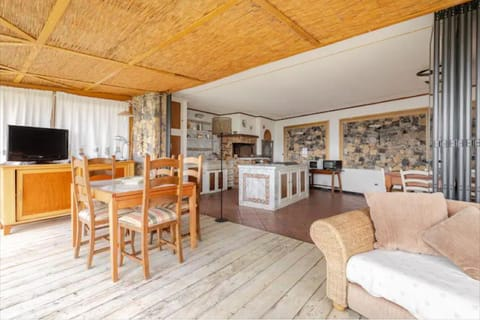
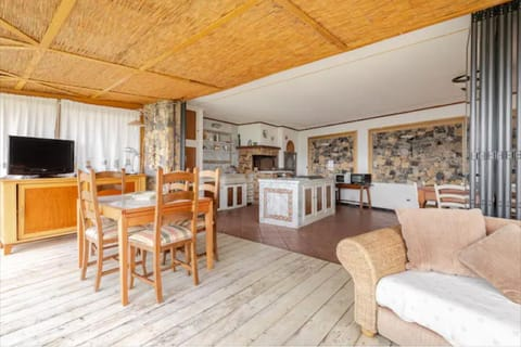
- floor lamp [211,116,233,223]
